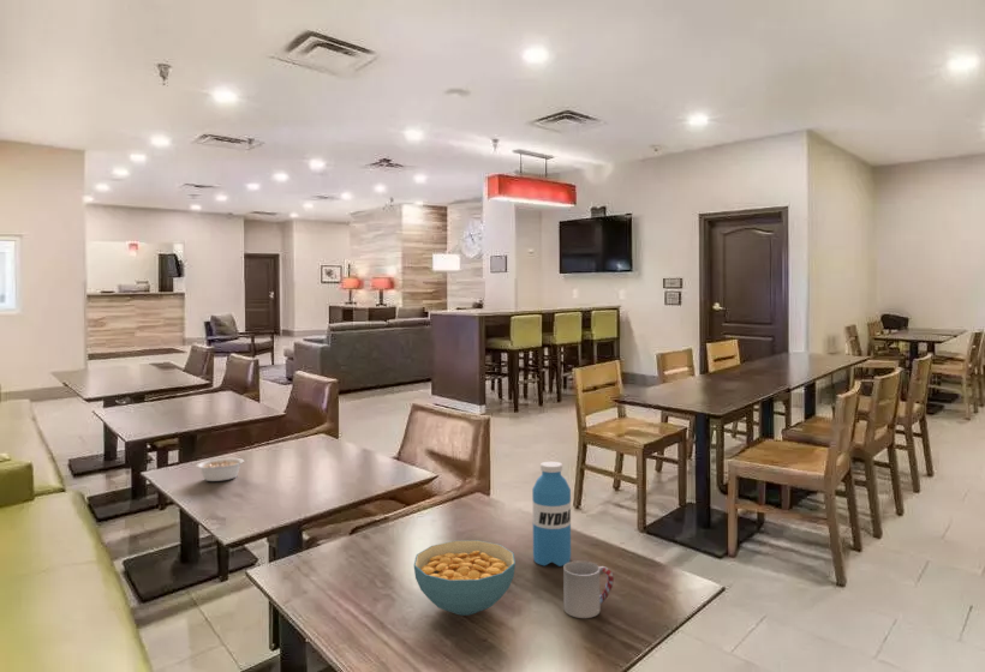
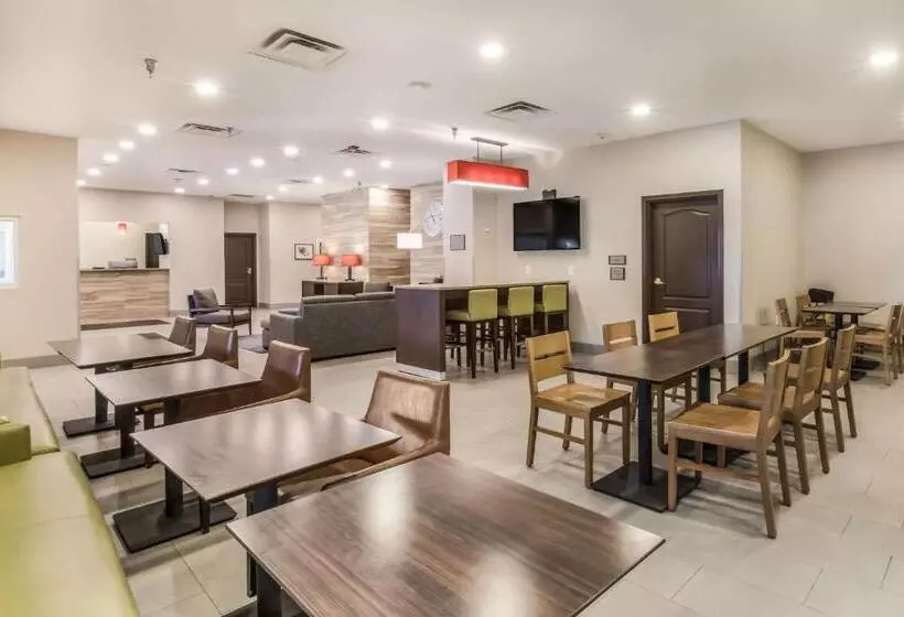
- legume [196,457,250,482]
- water bottle [531,461,572,568]
- cup [562,559,615,619]
- cereal bowl [413,539,517,617]
